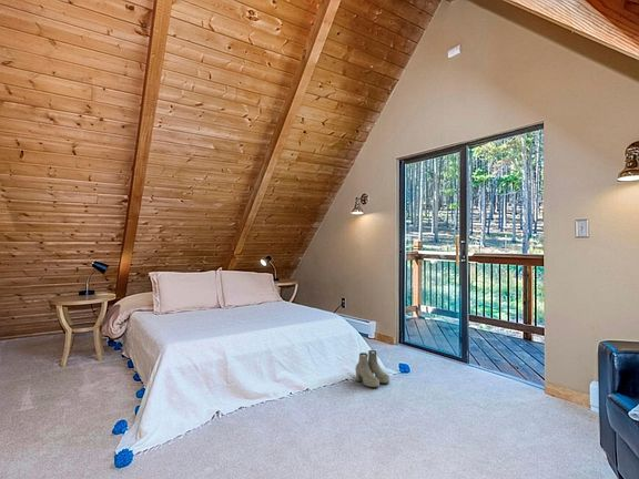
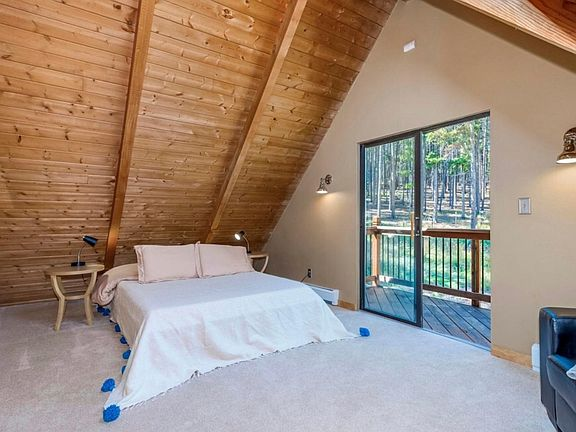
- boots [354,349,390,388]
